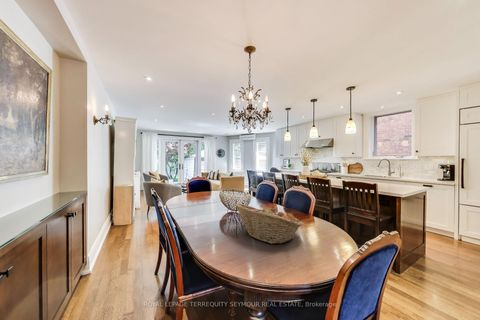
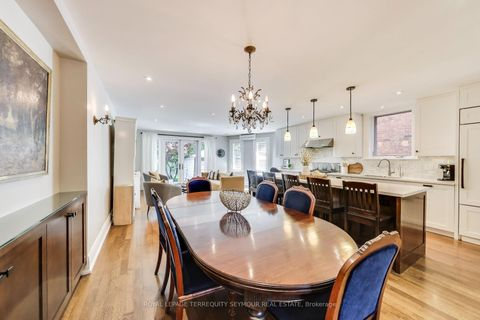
- fruit basket [234,202,303,245]
